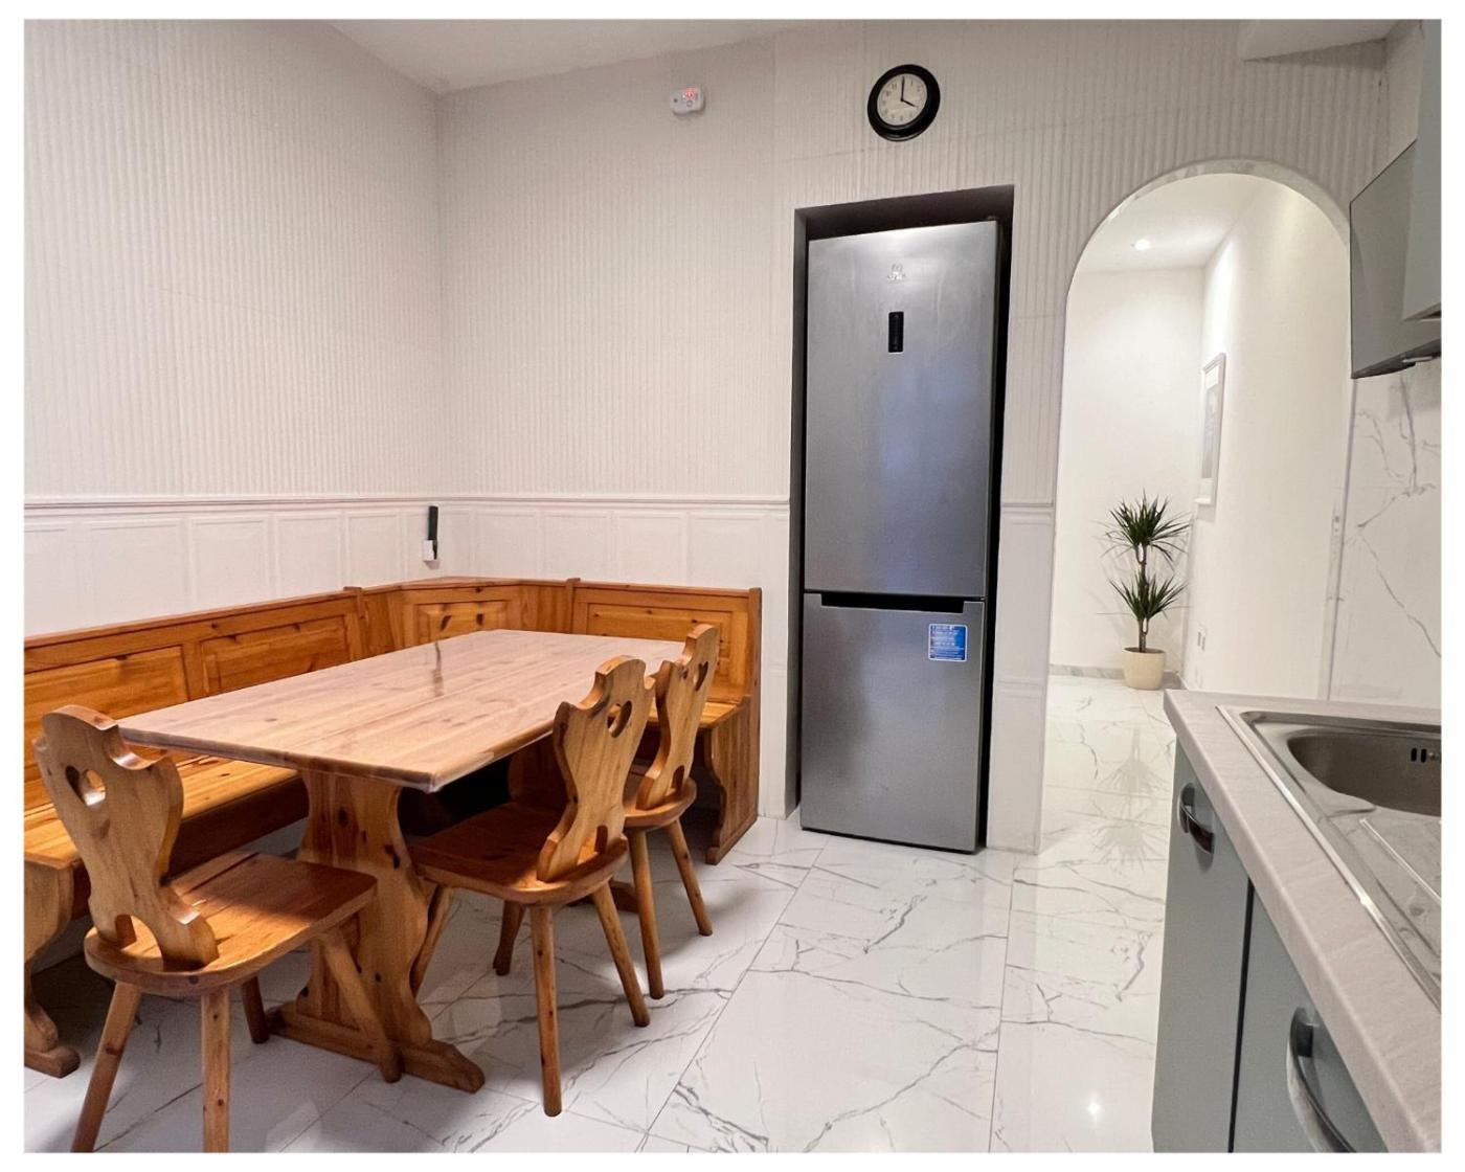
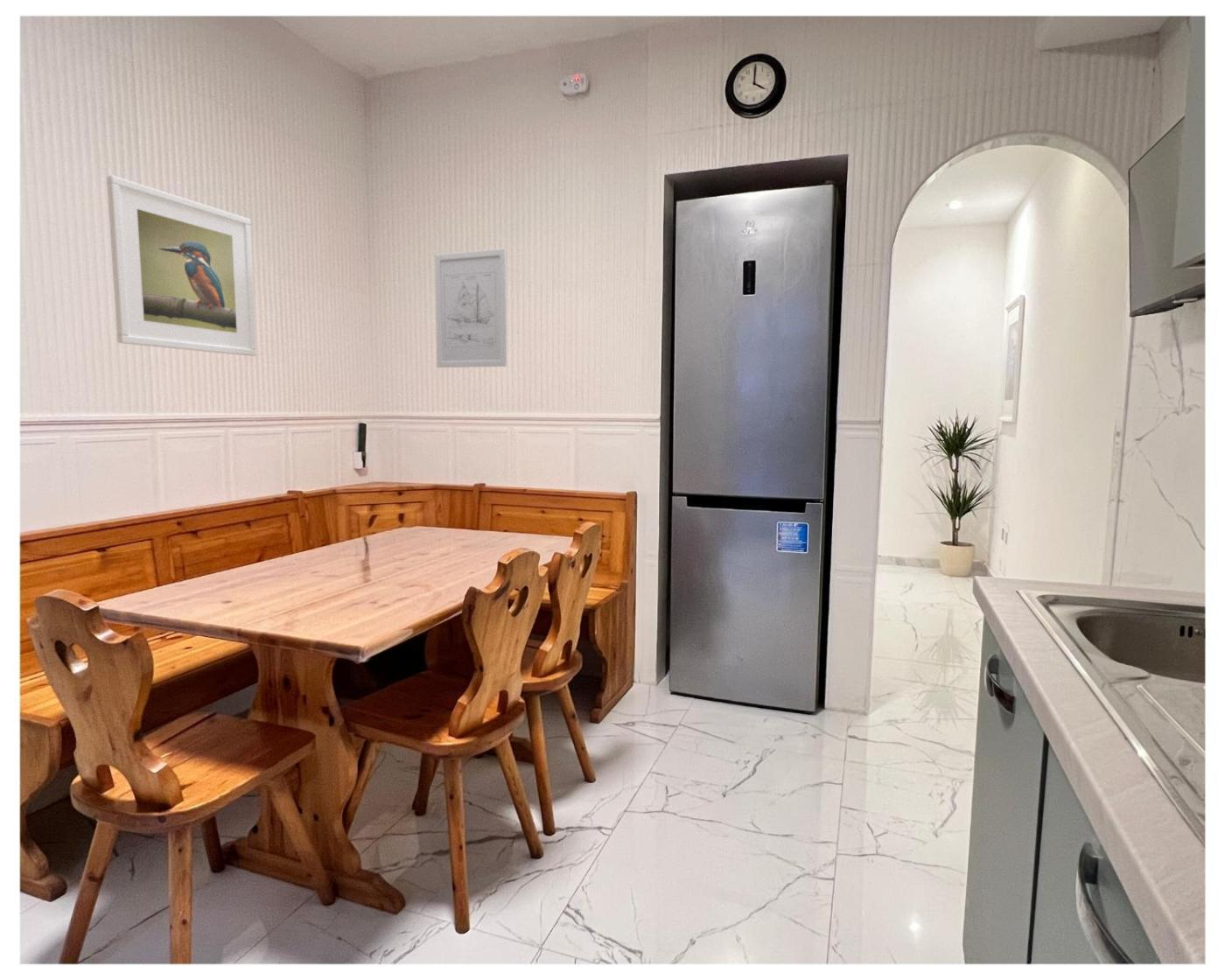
+ wall art [434,248,507,368]
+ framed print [106,174,257,357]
